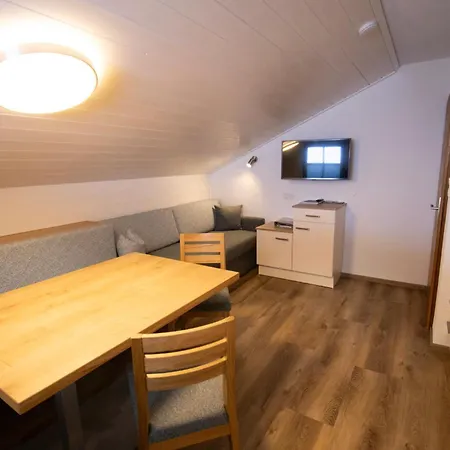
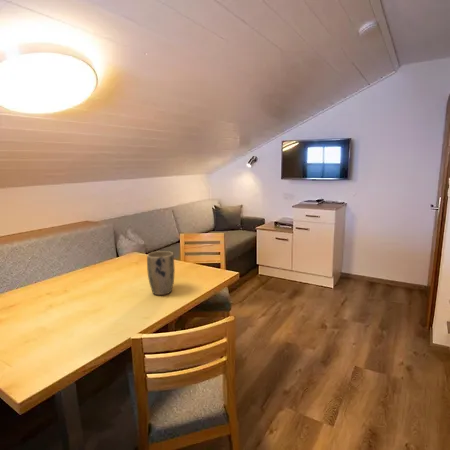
+ plant pot [146,250,176,296]
